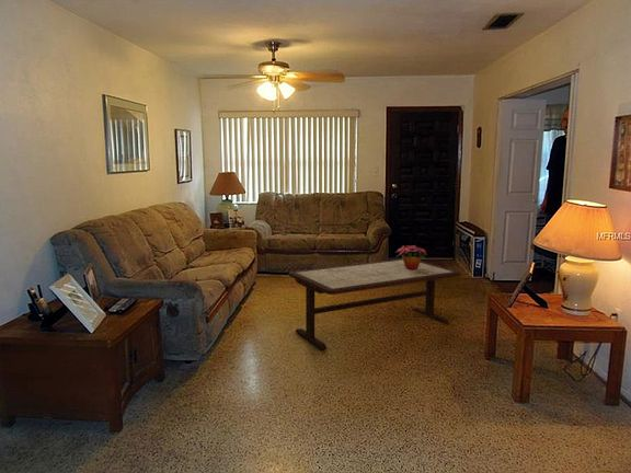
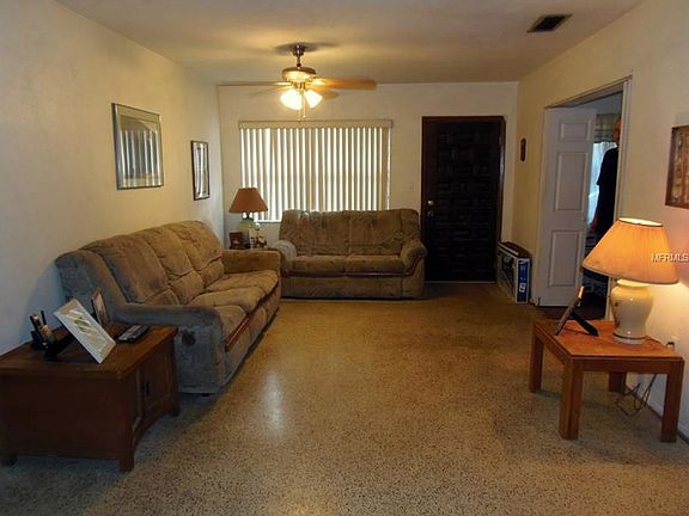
- coffee table [288,257,462,350]
- flower arrangement [395,244,427,270]
